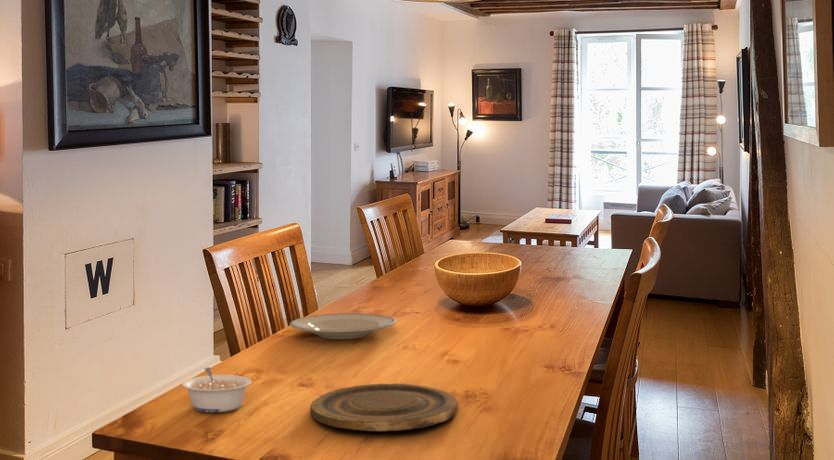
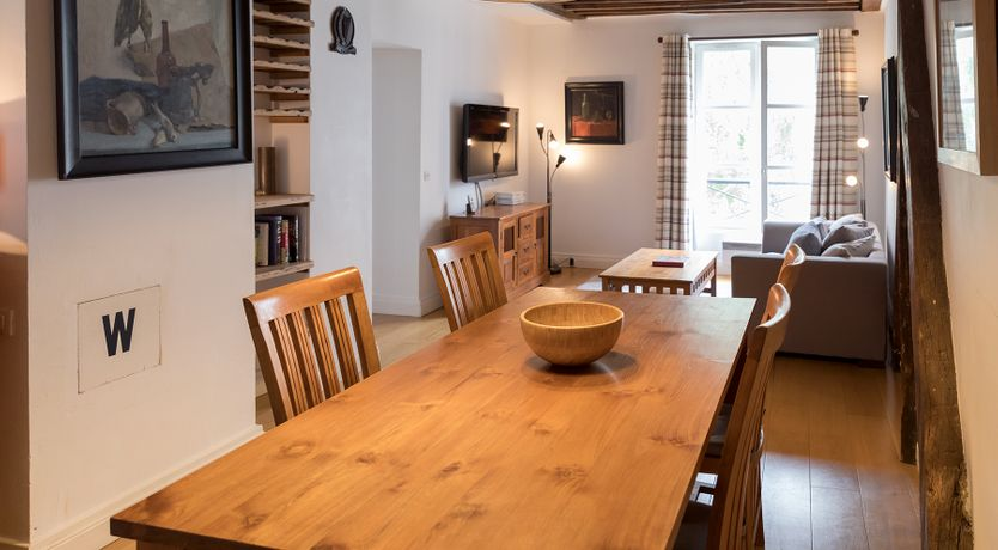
- legume [181,366,252,413]
- plate [309,383,459,432]
- plate [289,312,397,340]
